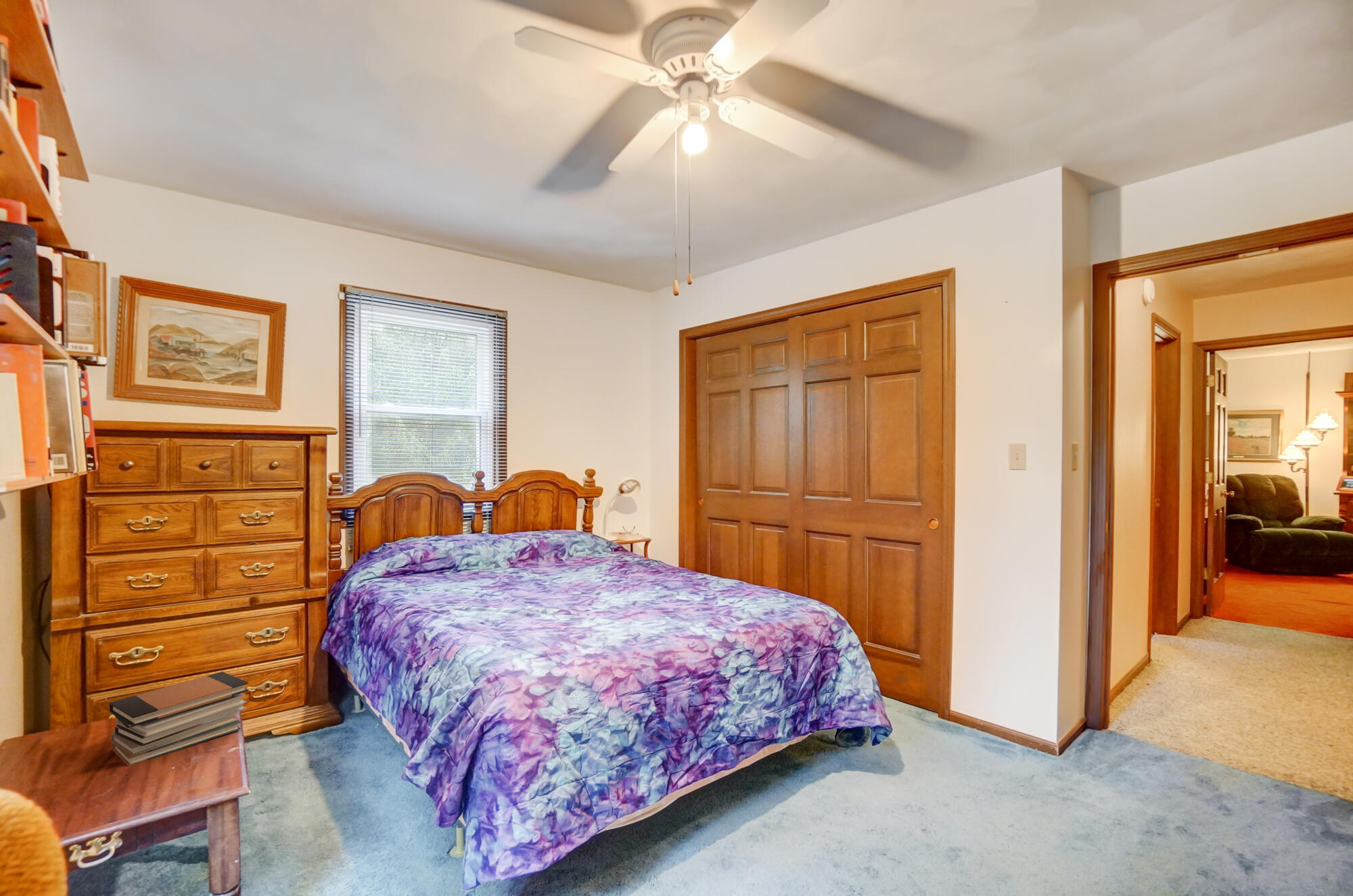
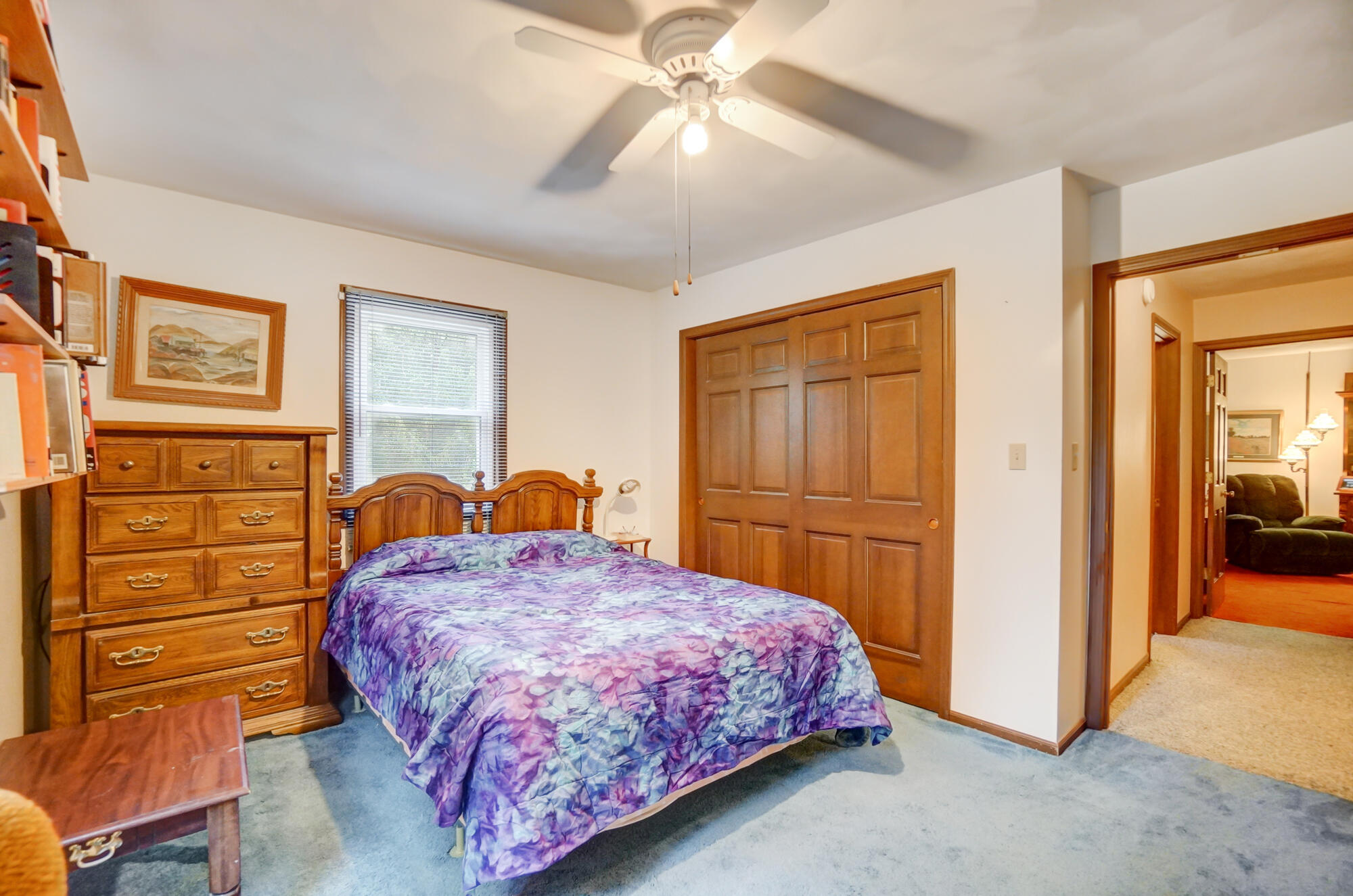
- book stack [109,671,249,767]
